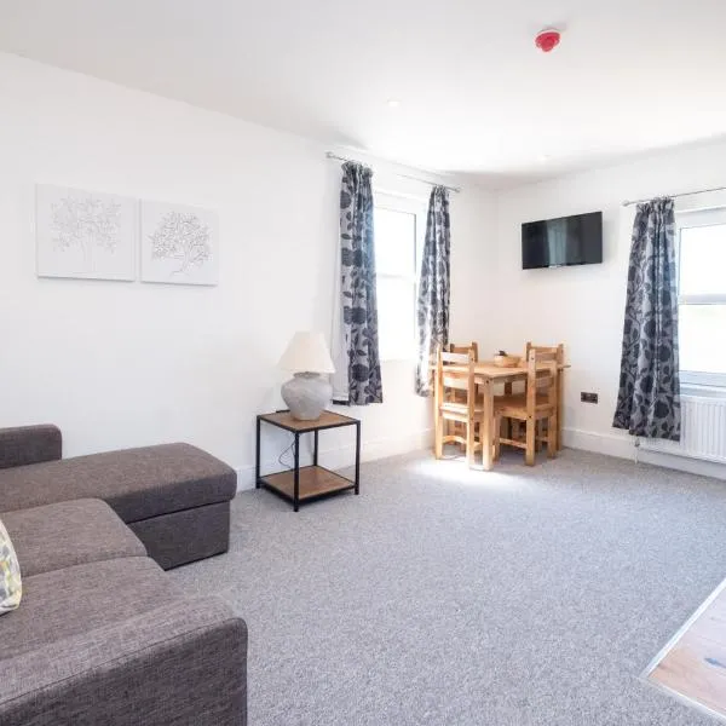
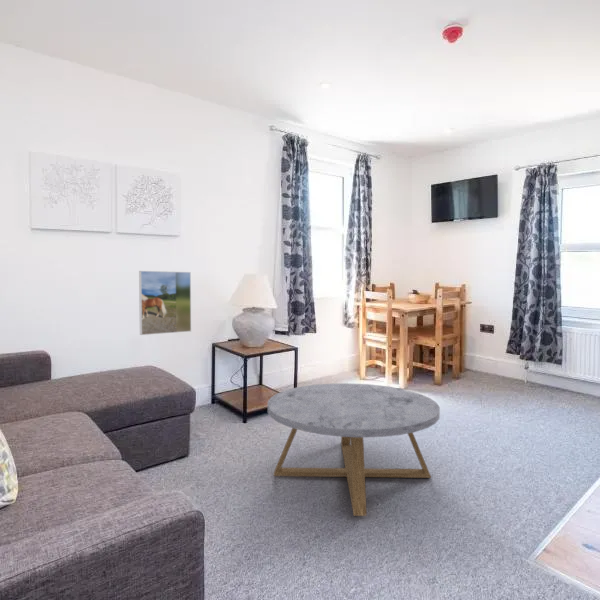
+ coffee table [267,382,441,517]
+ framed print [138,270,192,336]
